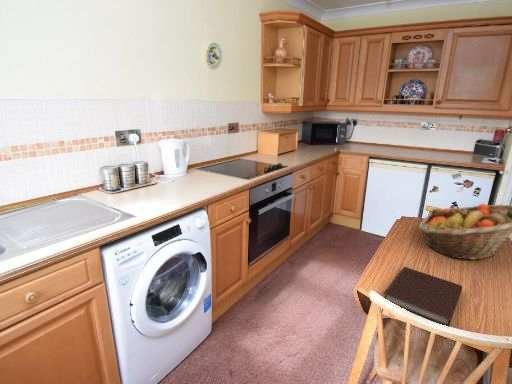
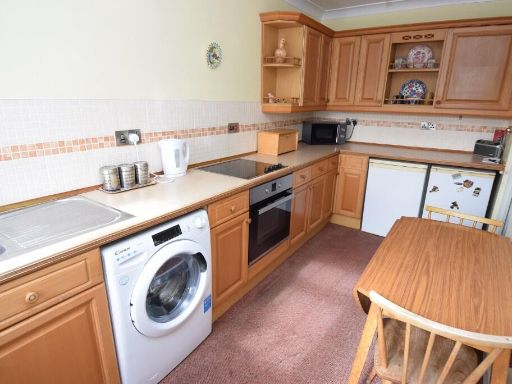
- fruit basket [417,203,512,261]
- notebook [383,266,463,328]
